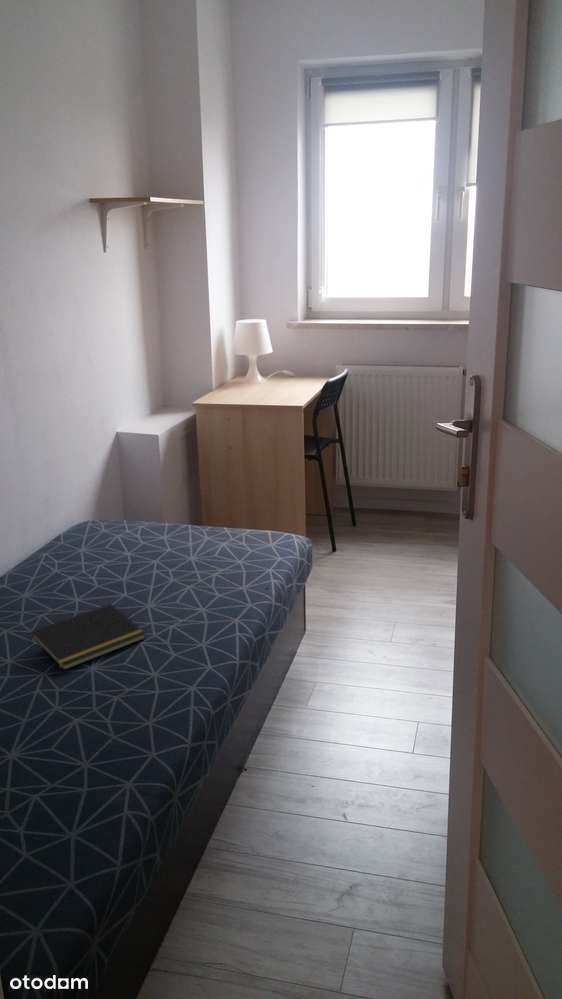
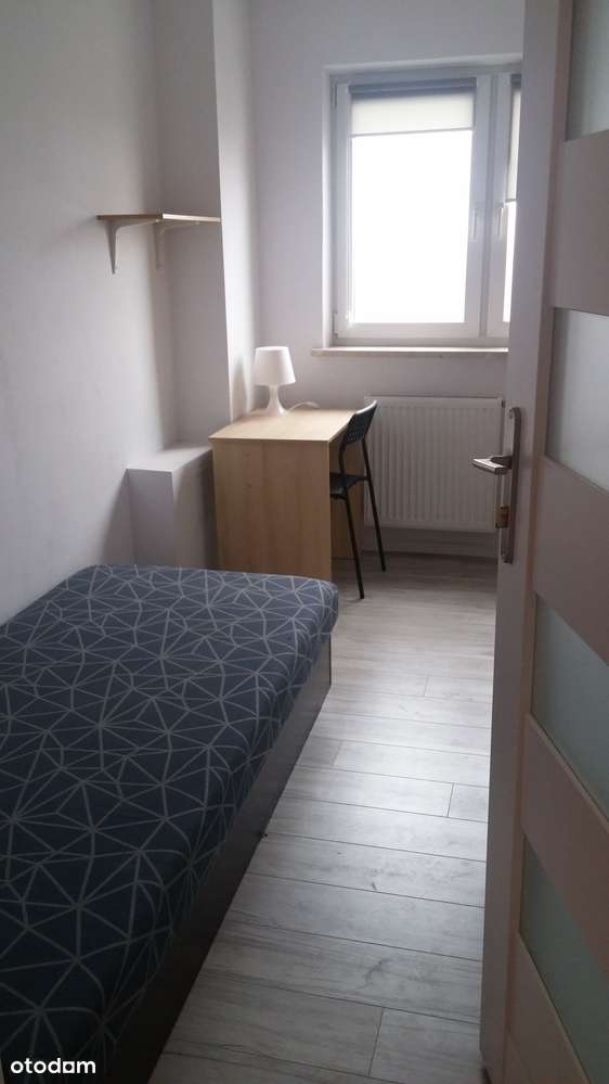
- notepad [29,603,147,671]
